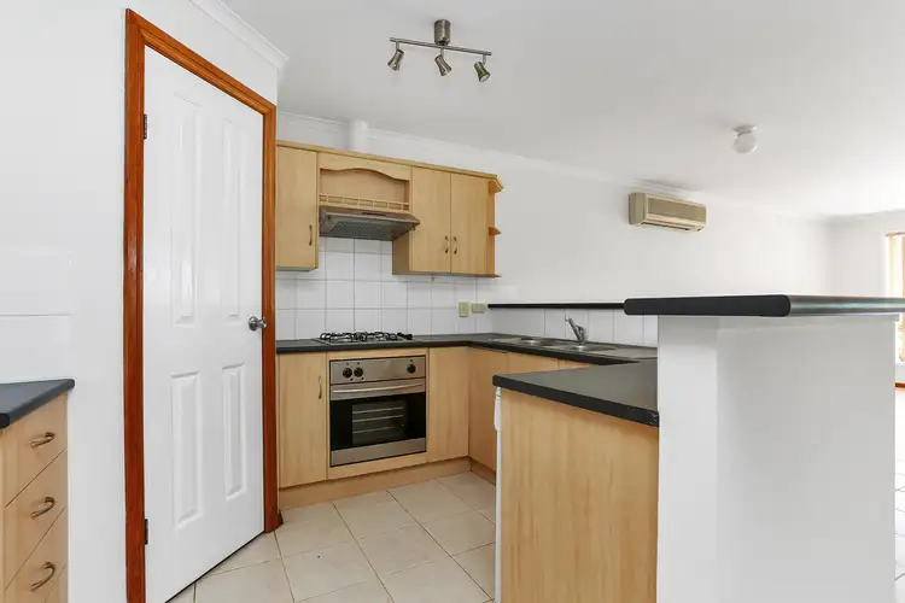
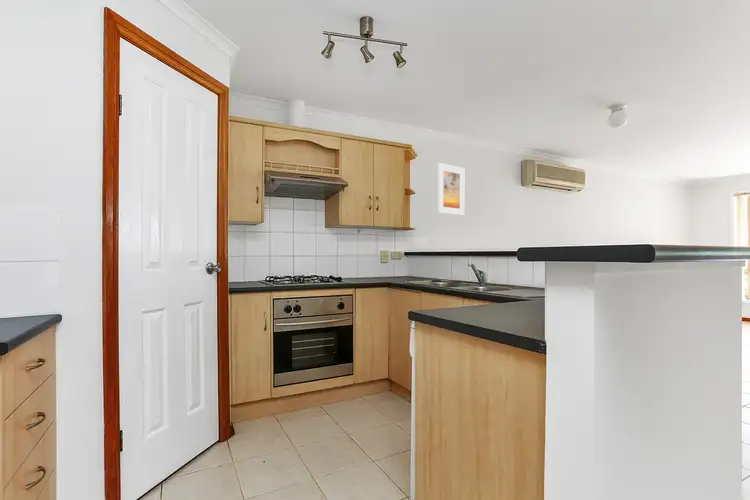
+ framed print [437,162,465,216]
